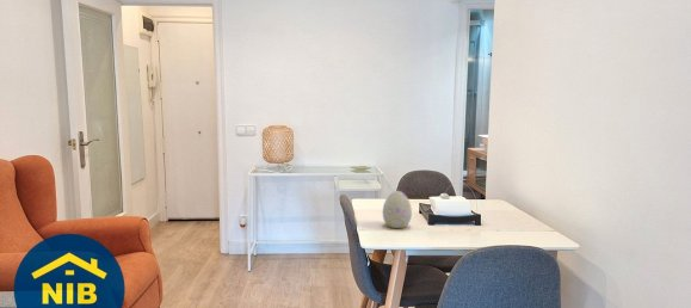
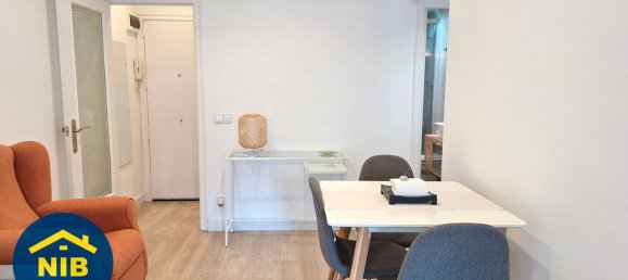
- decorative egg [382,190,413,229]
